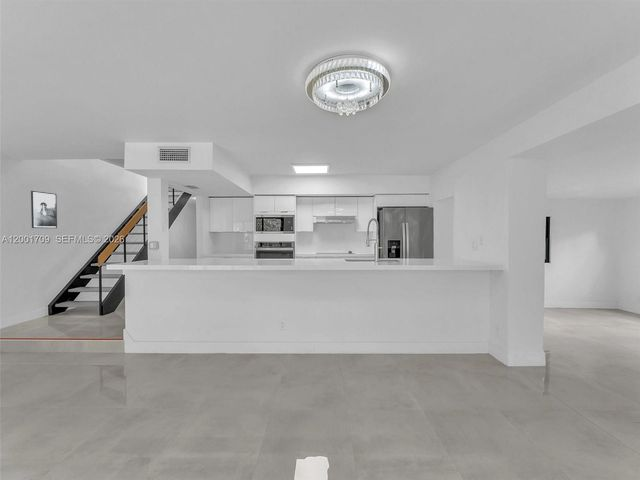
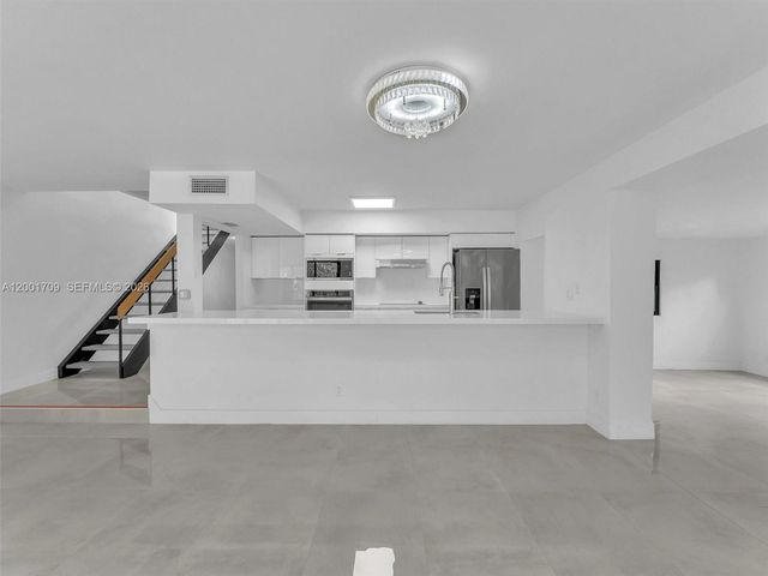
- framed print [30,190,58,229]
